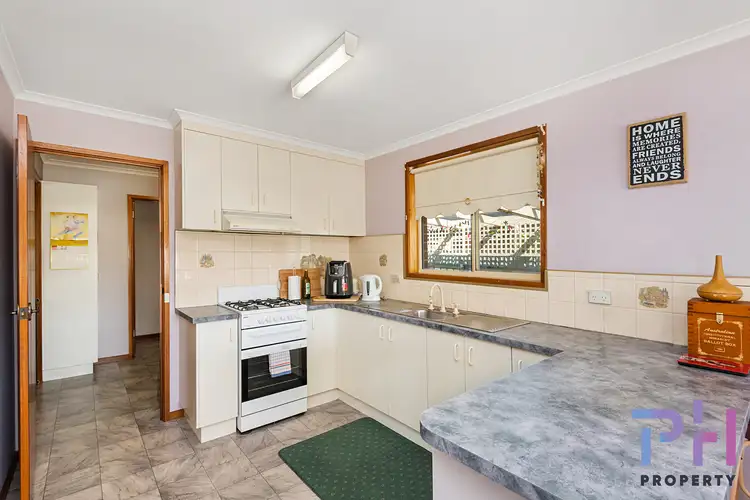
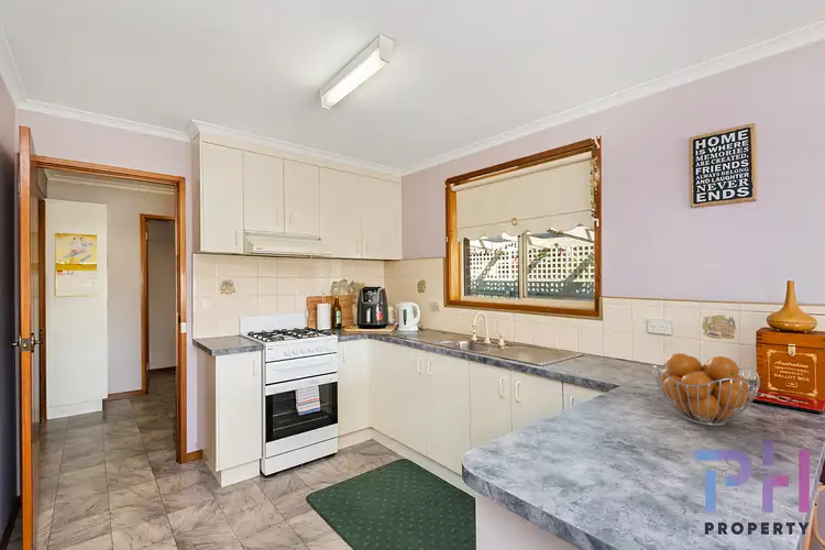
+ fruit basket [651,352,761,427]
